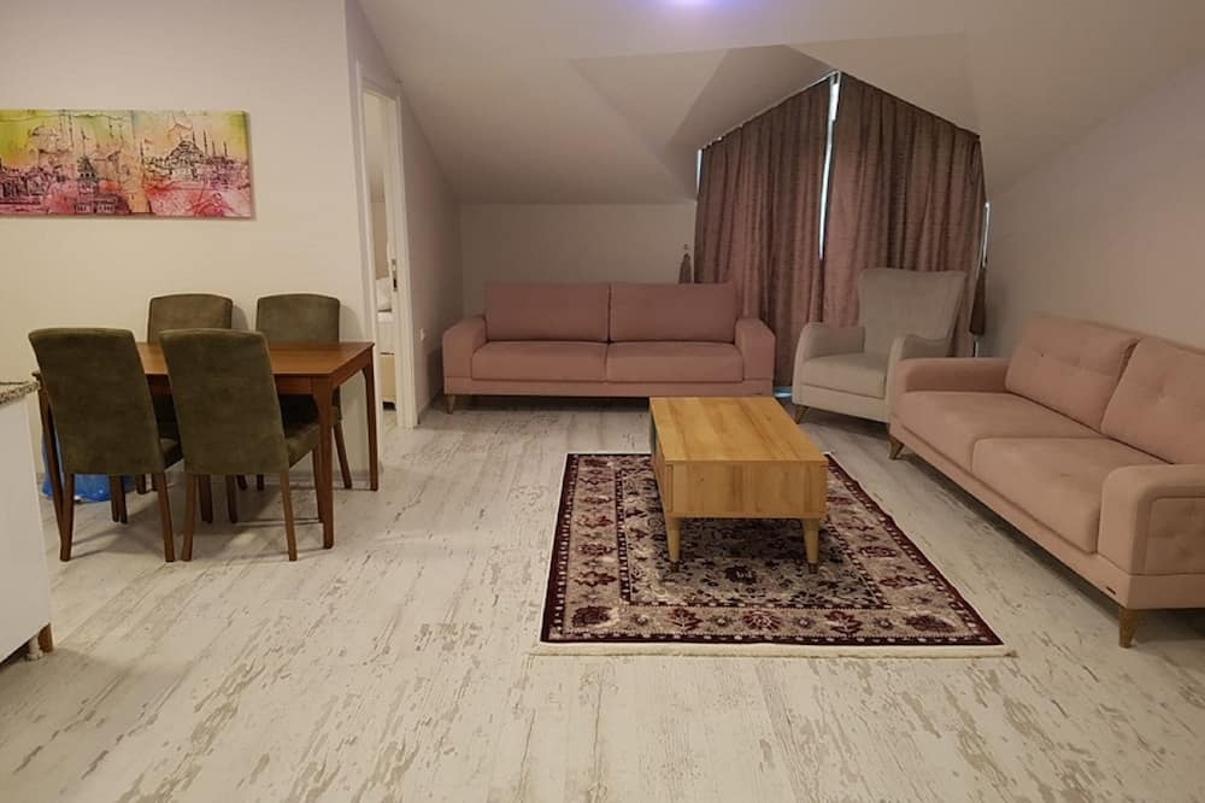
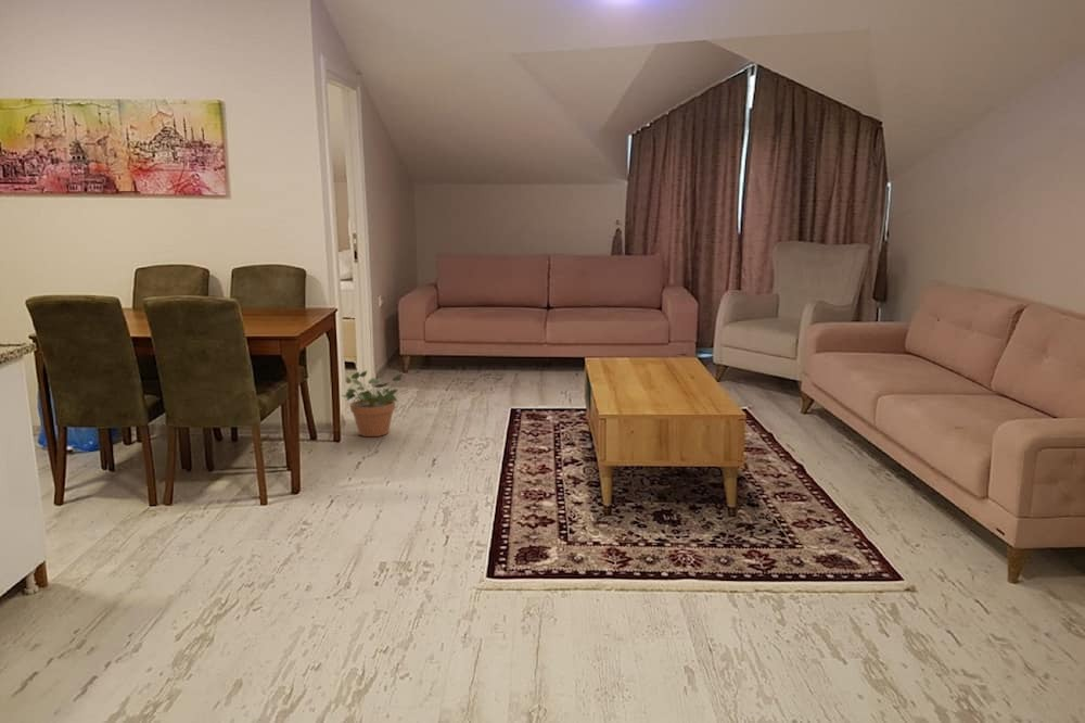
+ potted plant [340,369,411,437]
